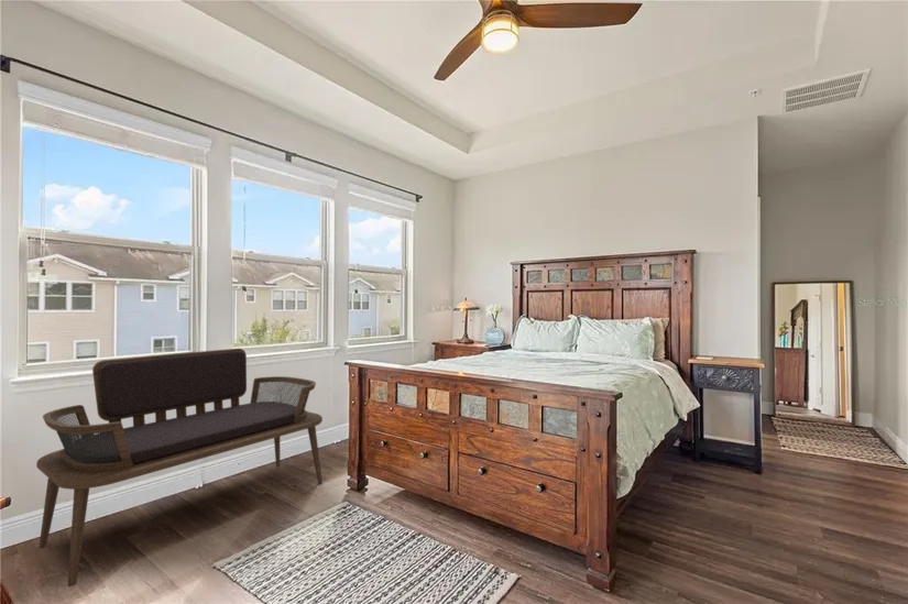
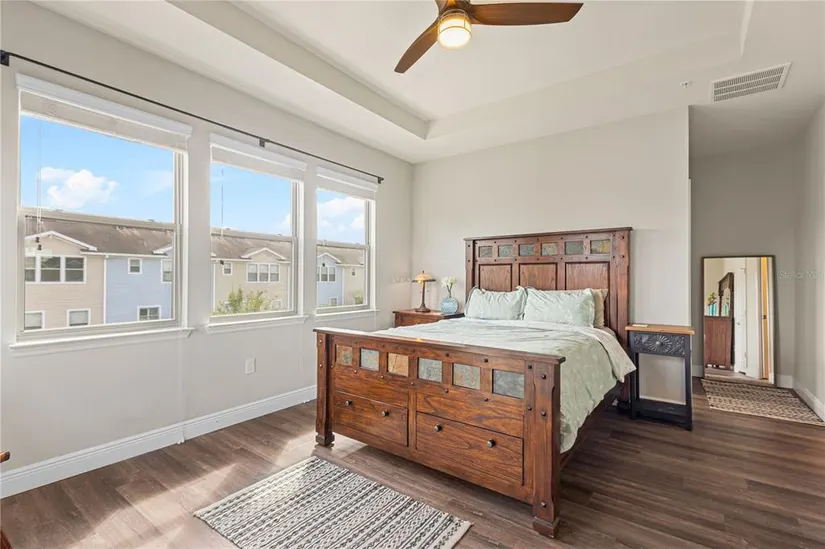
- bench [35,348,324,587]
